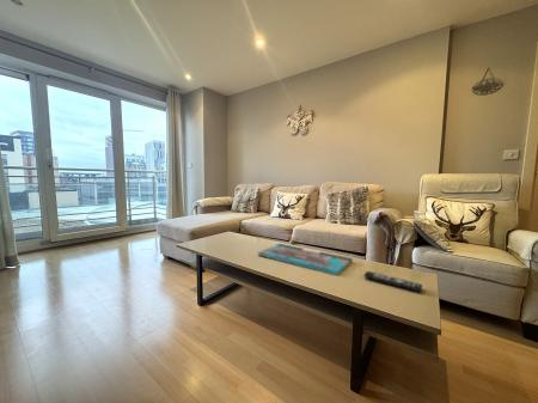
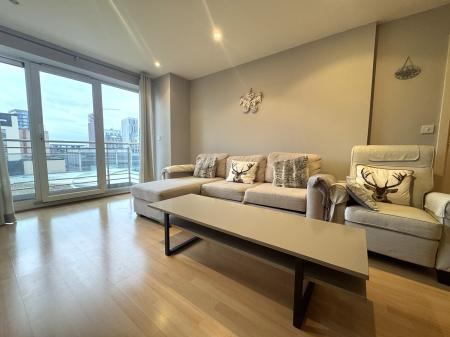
- board game [257,243,354,276]
- remote control [362,270,423,293]
